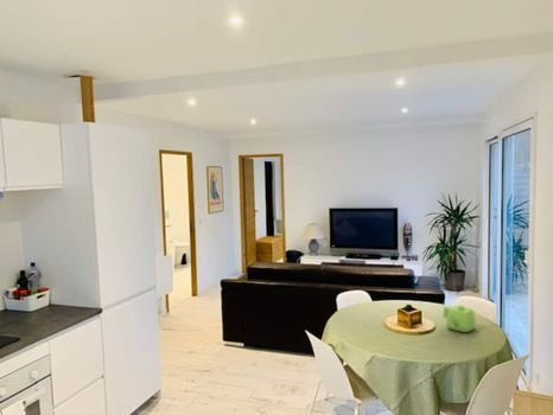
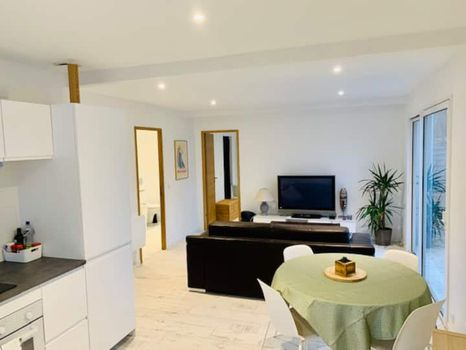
- teapot [441,305,477,333]
